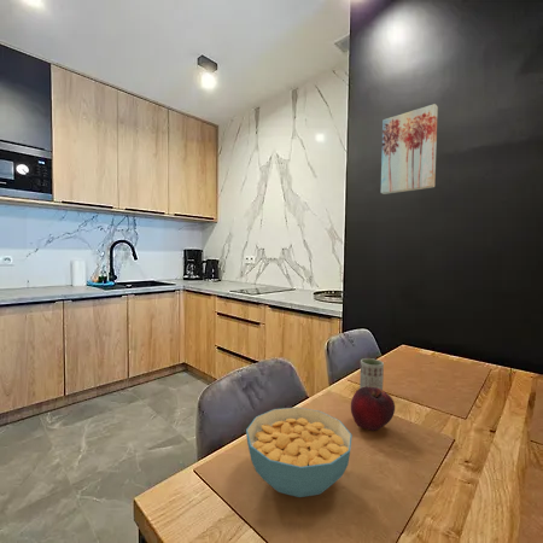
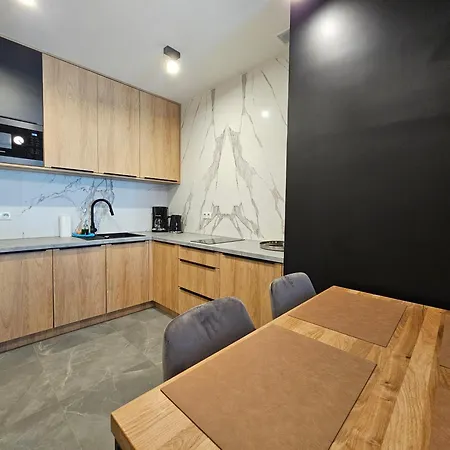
- cereal bowl [245,407,354,498]
- wall art [380,103,439,195]
- fruit [350,386,396,432]
- cup [358,357,385,391]
